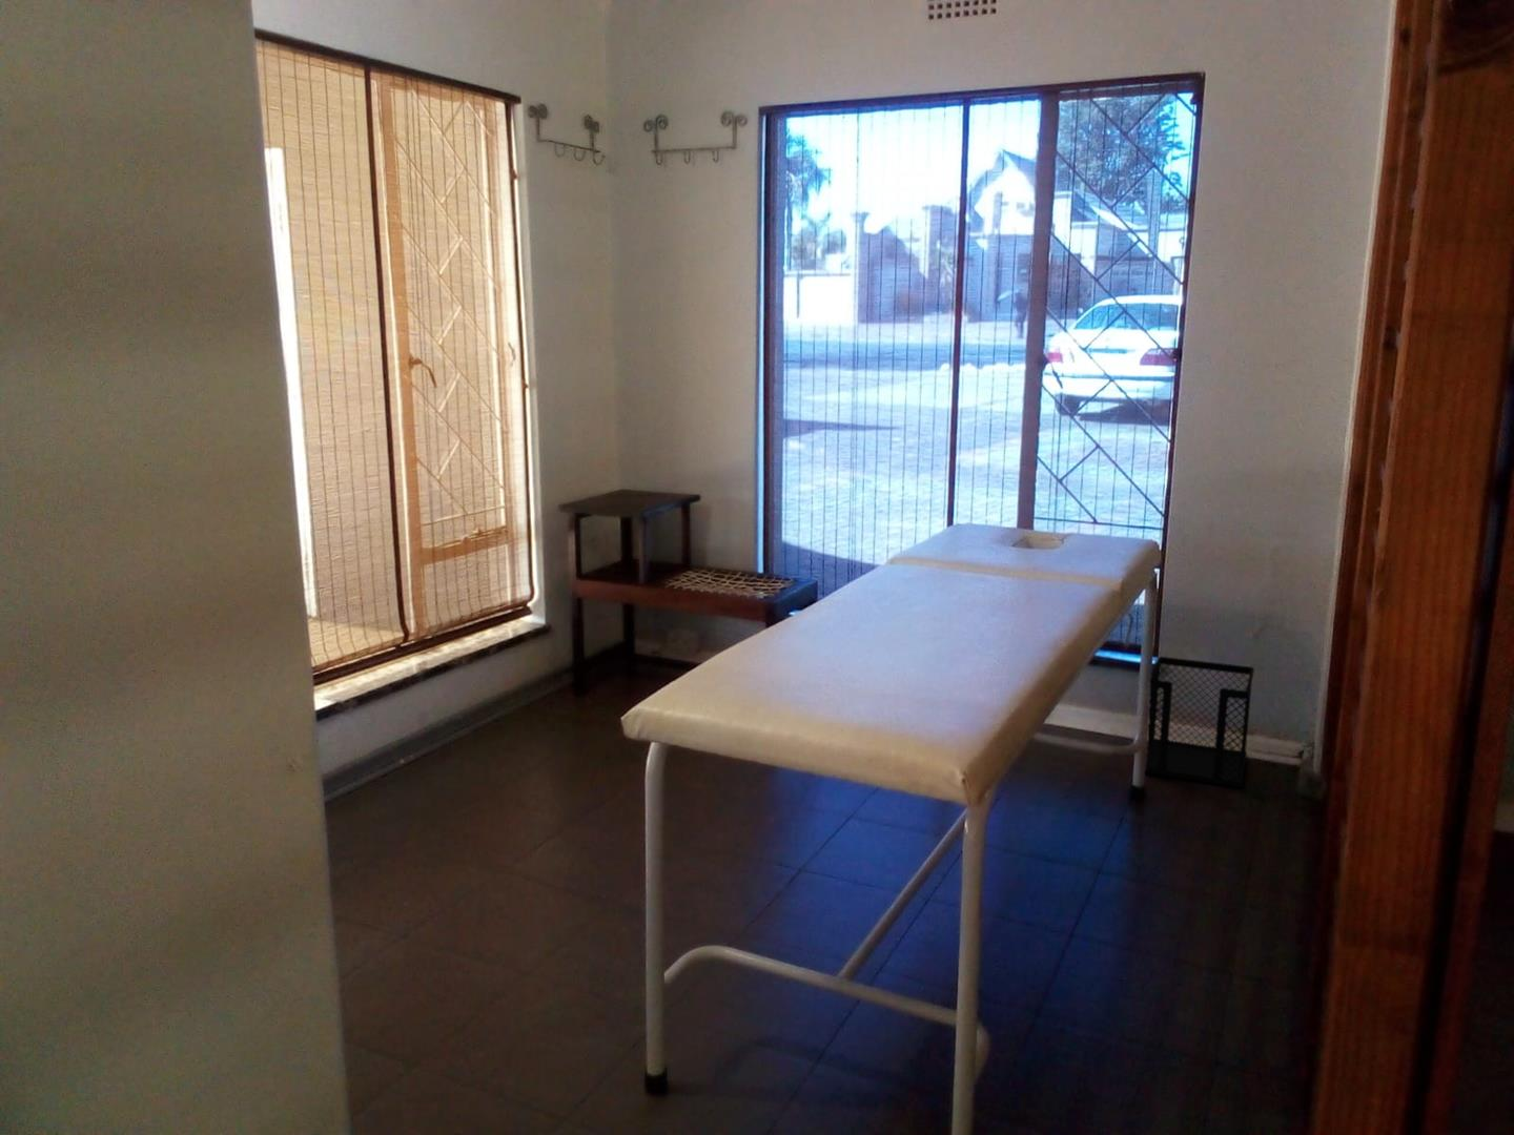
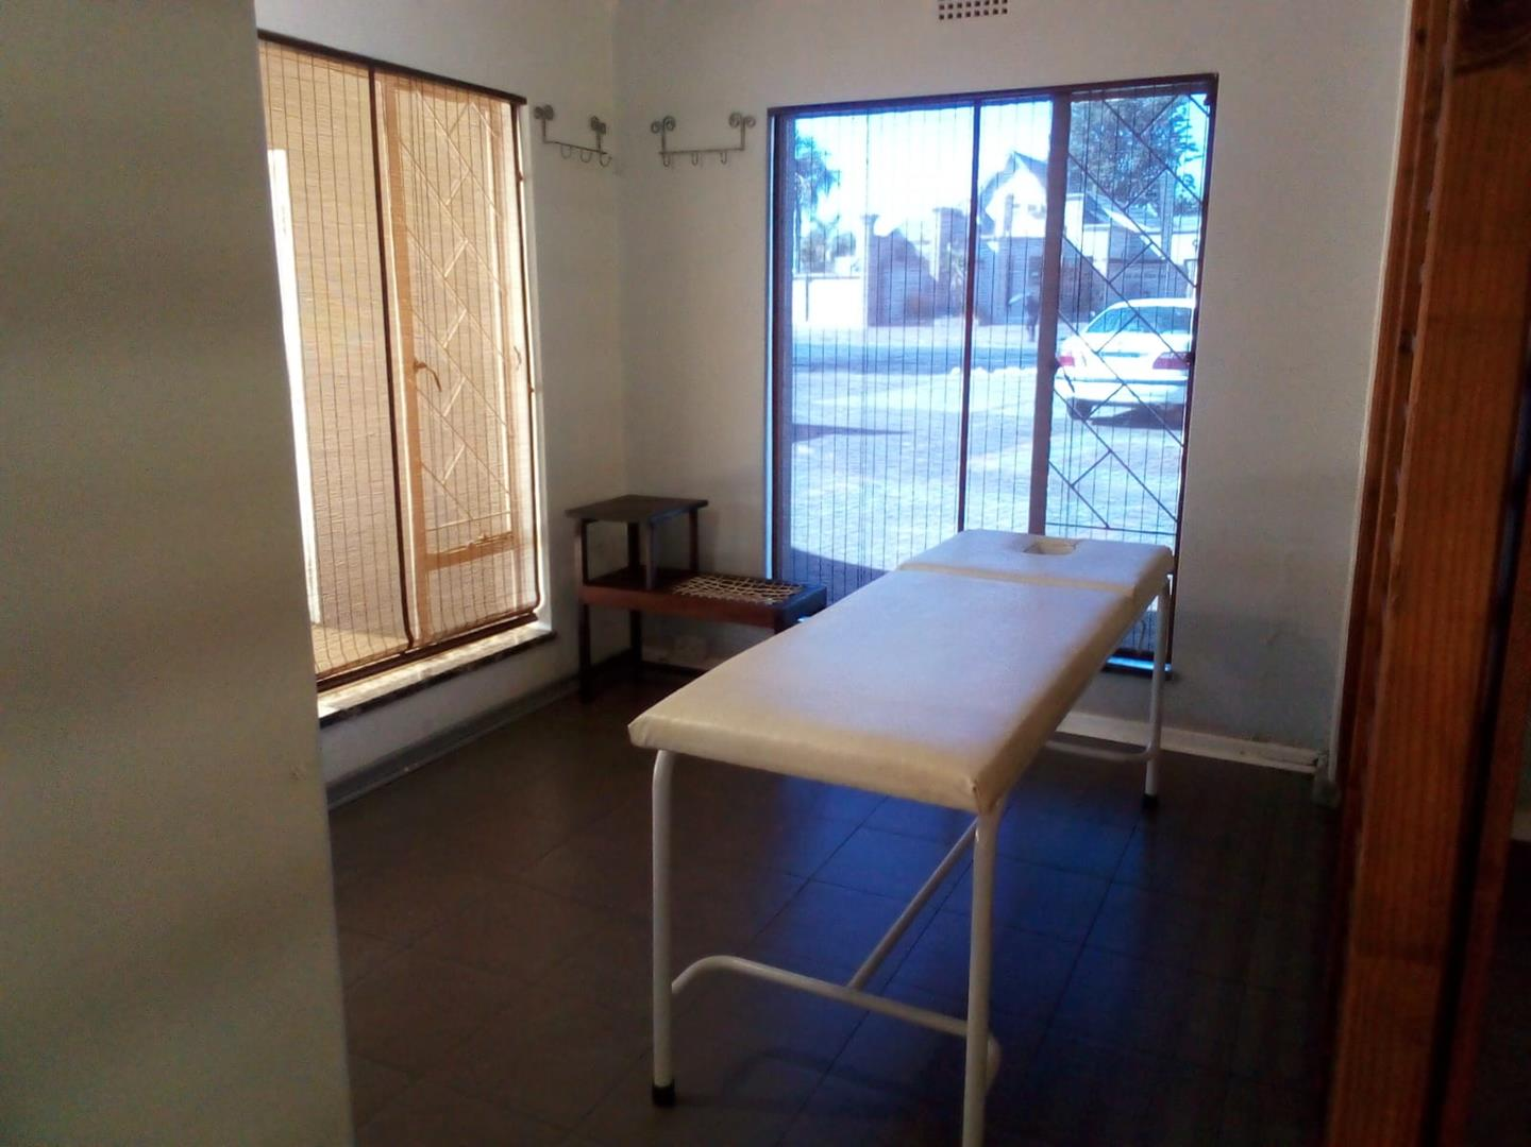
- wastebasket [1144,656,1255,788]
